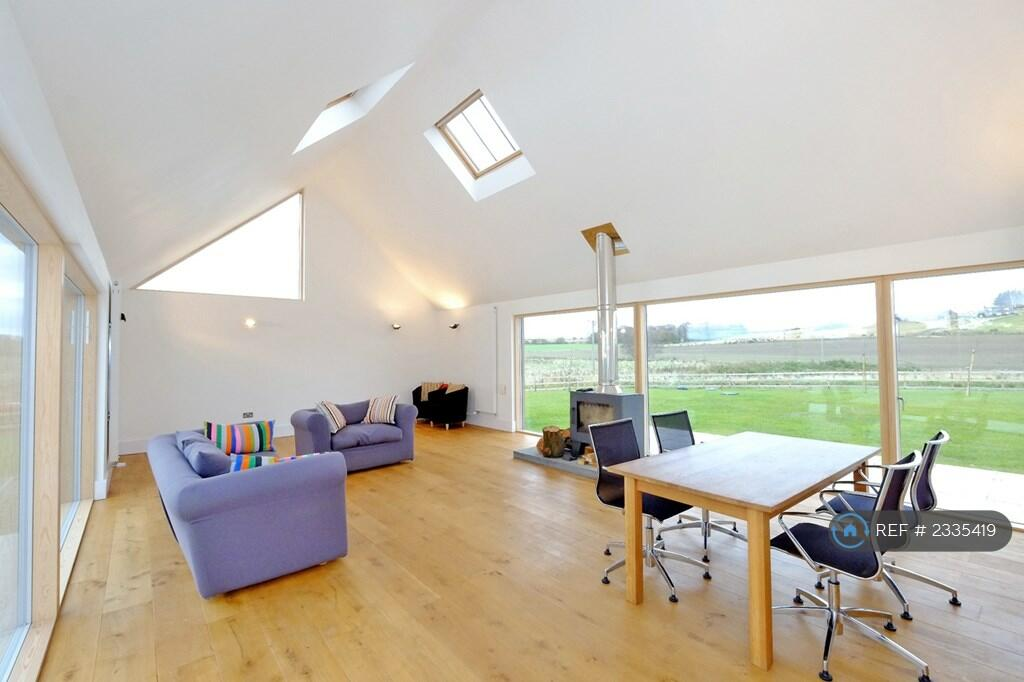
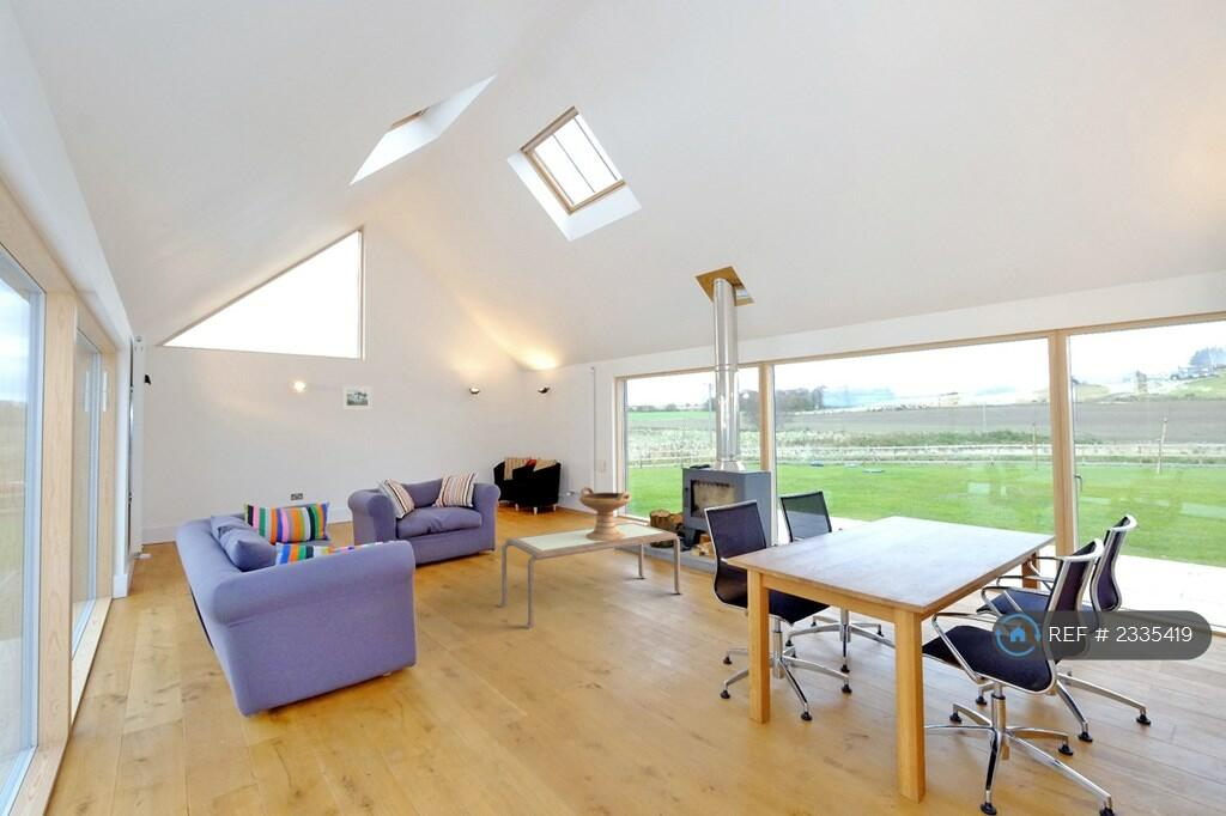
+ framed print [340,384,374,412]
+ decorative bowl [578,486,632,541]
+ coffee table [497,520,685,631]
